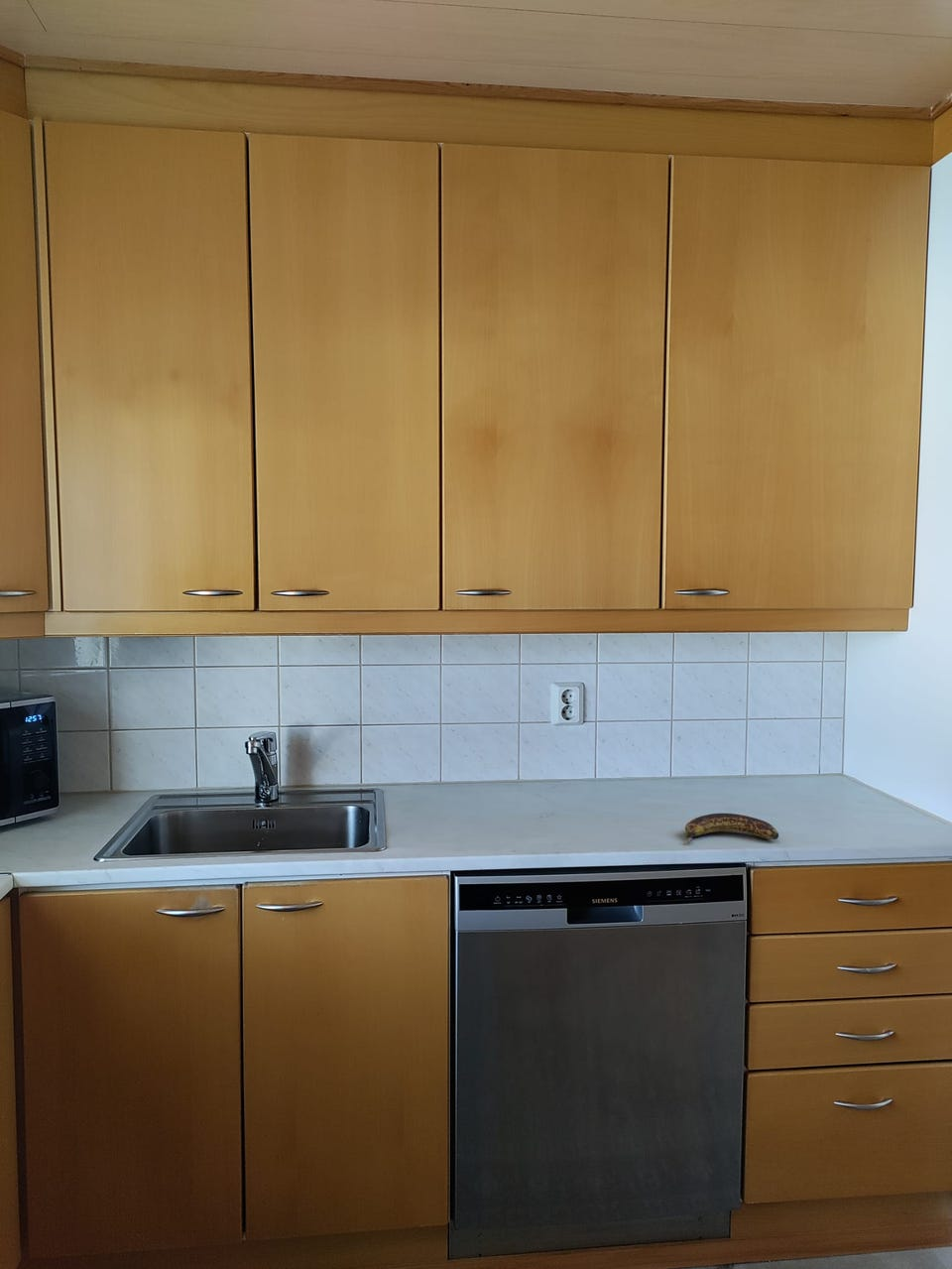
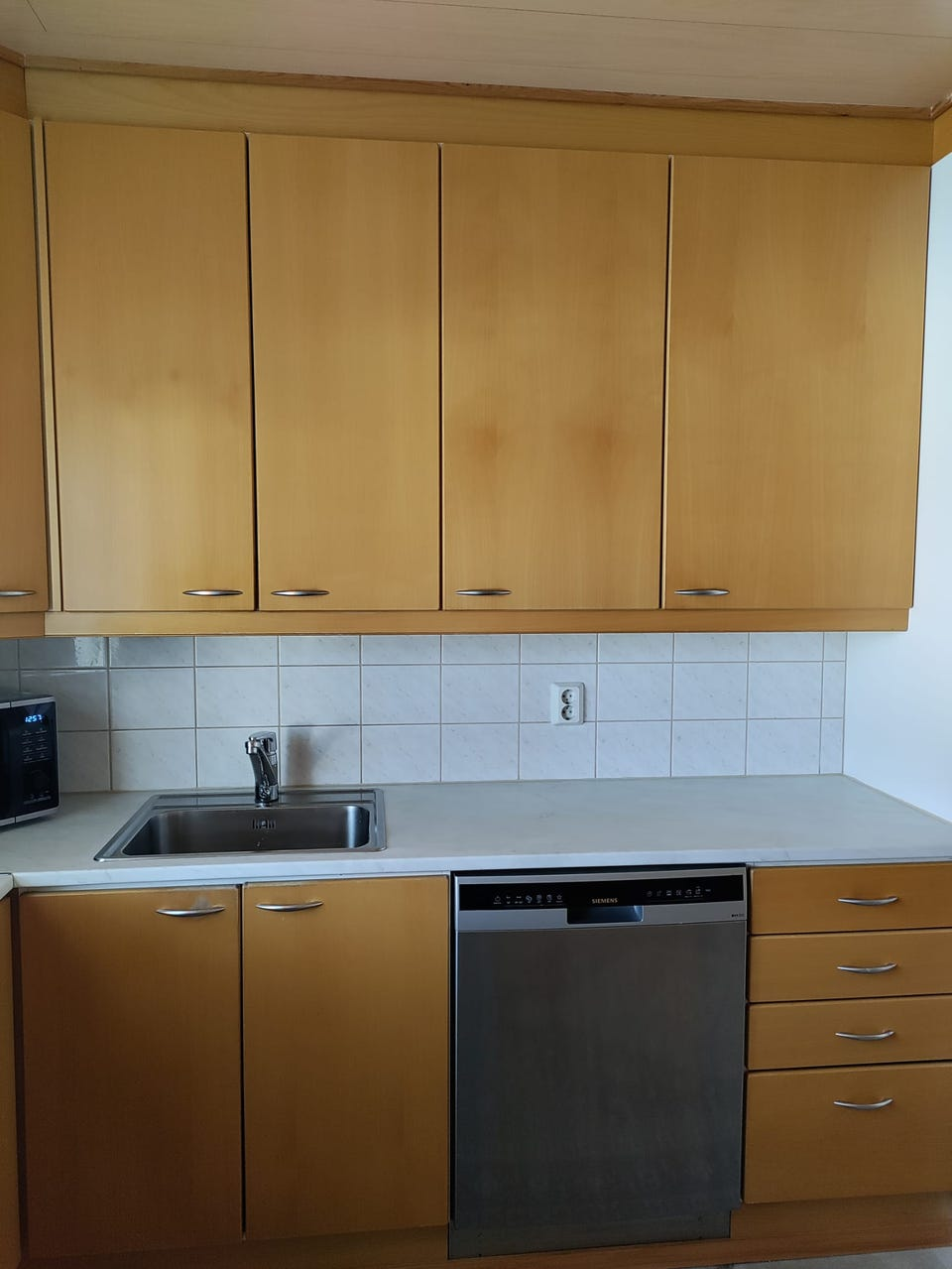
- banana [684,813,779,844]
